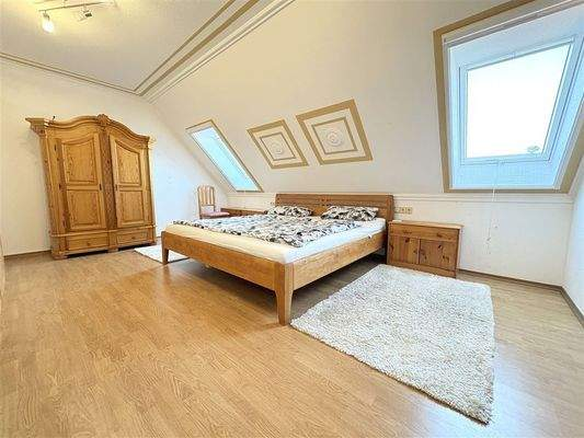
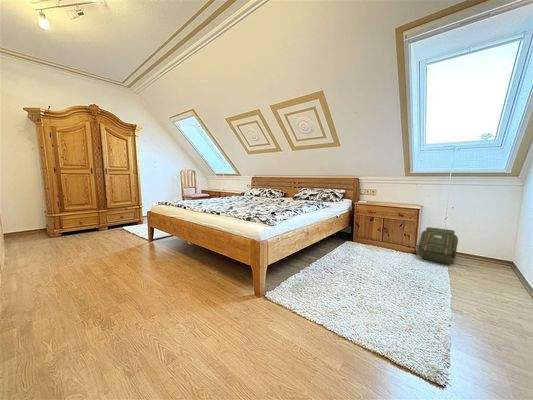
+ backpack [418,226,459,265]
